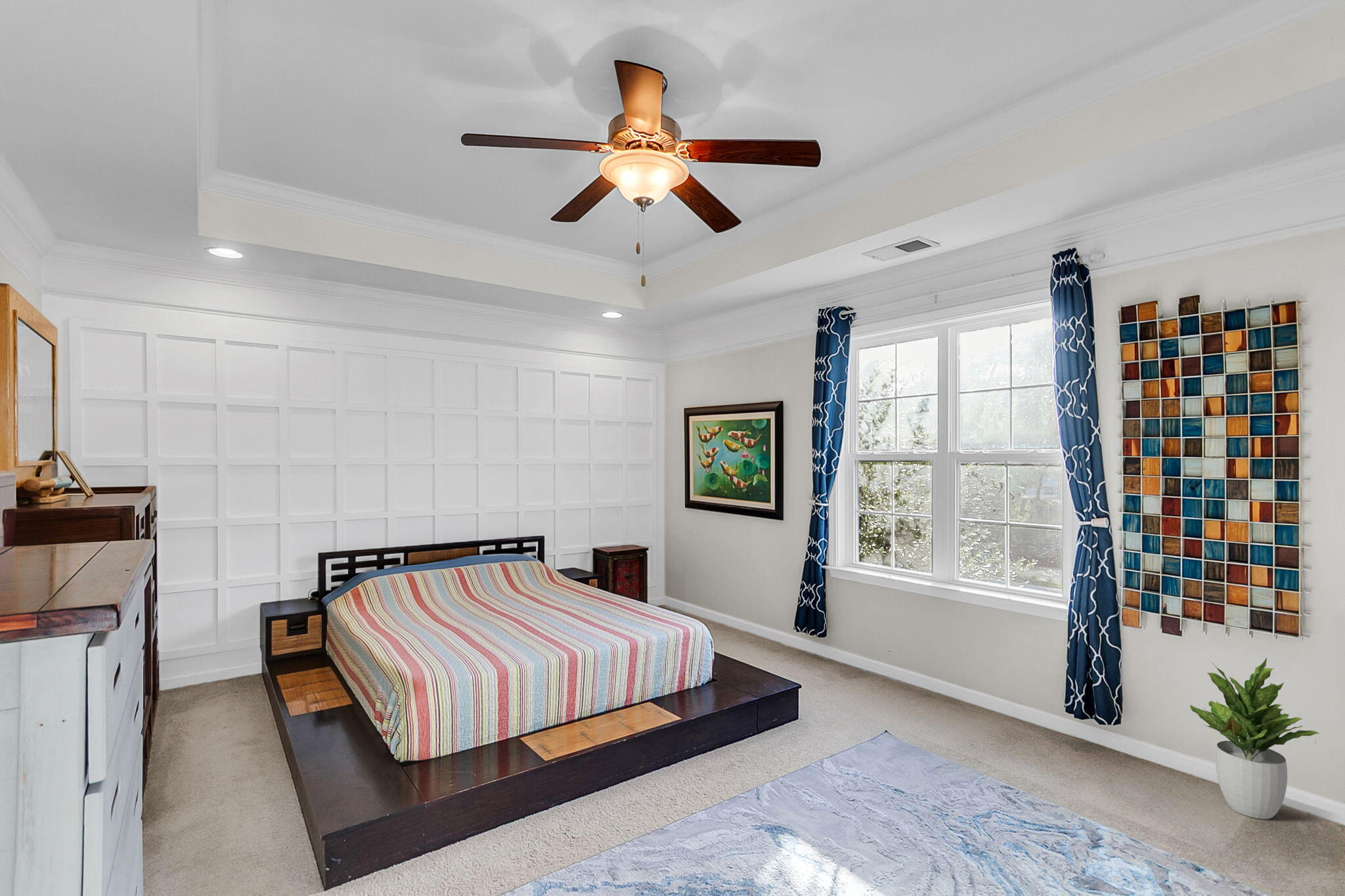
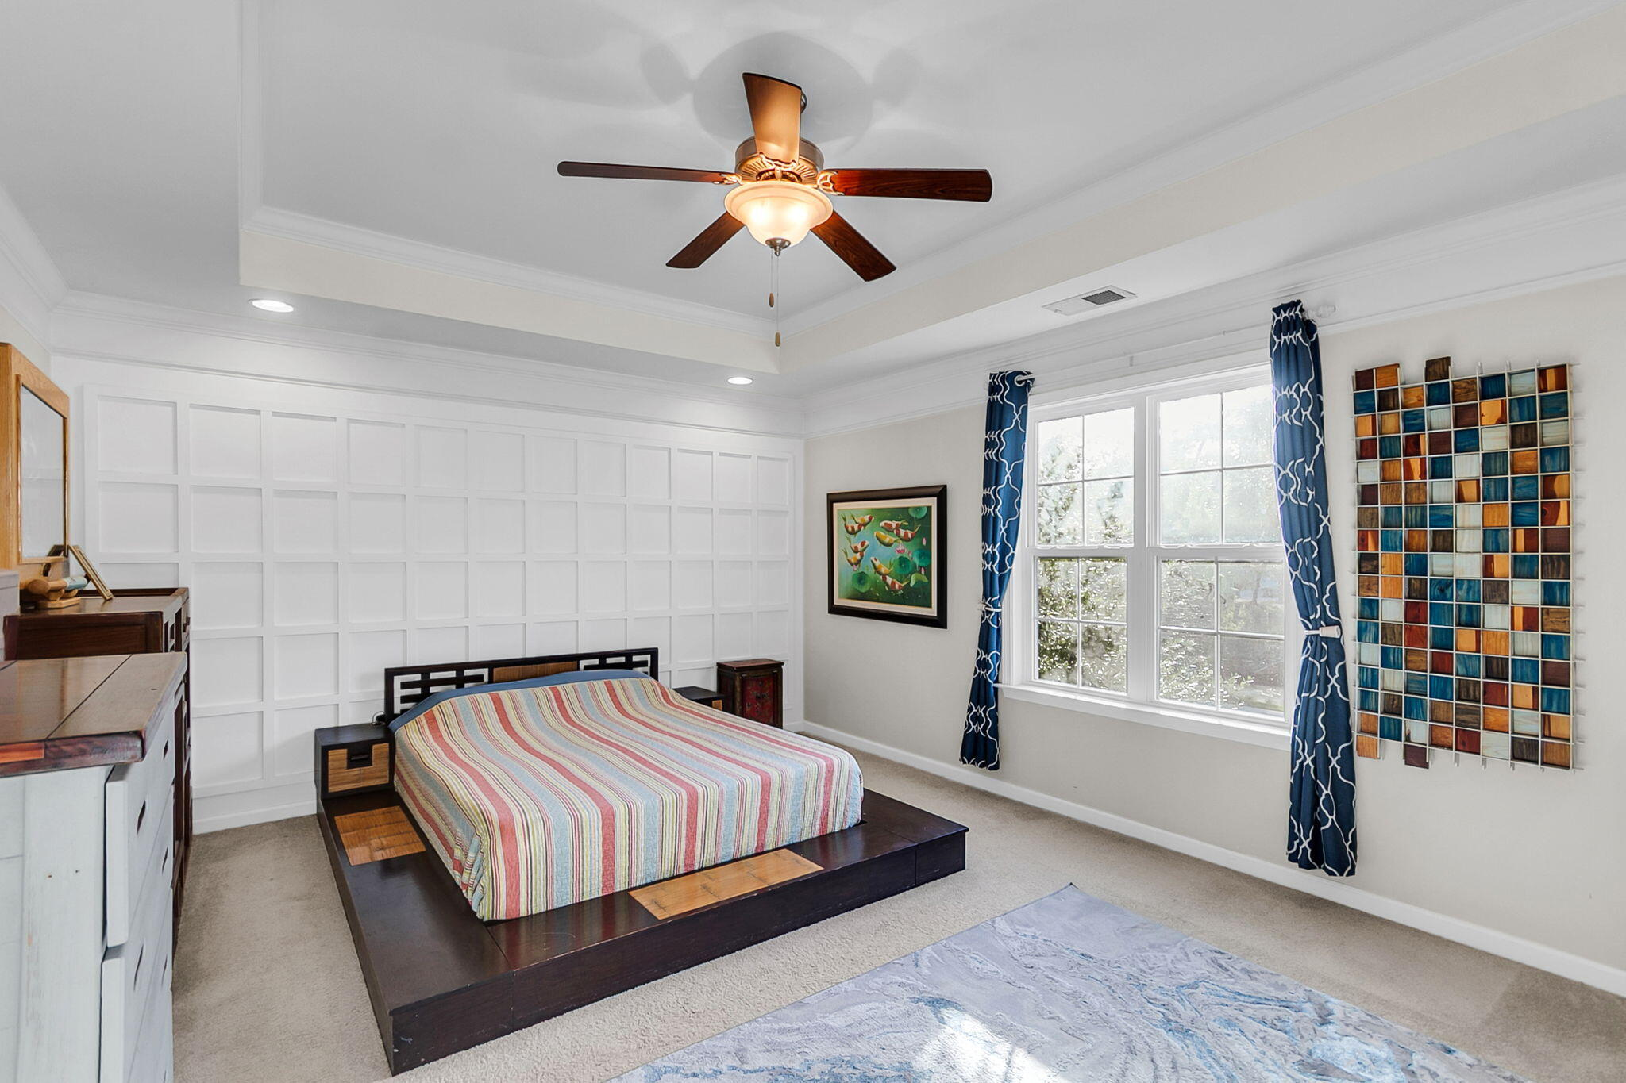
- potted plant [1189,657,1321,820]
